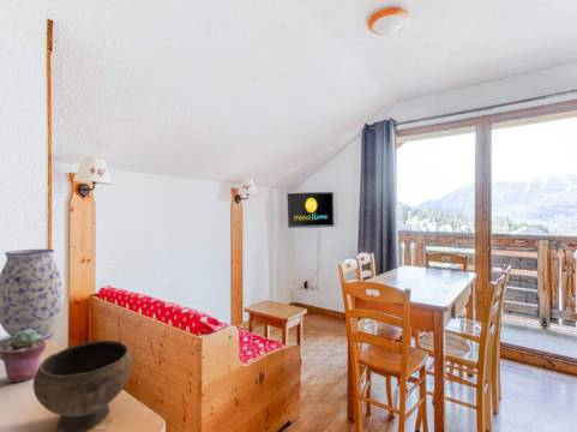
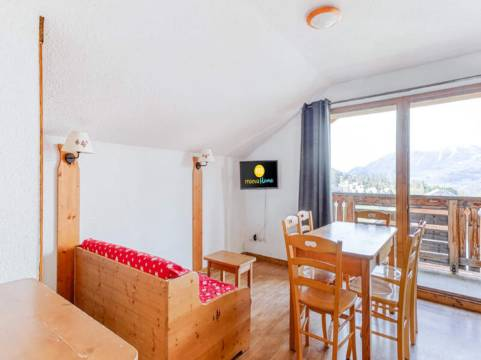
- potted succulent [0,329,47,384]
- vase [0,248,64,344]
- bowl [32,340,133,432]
